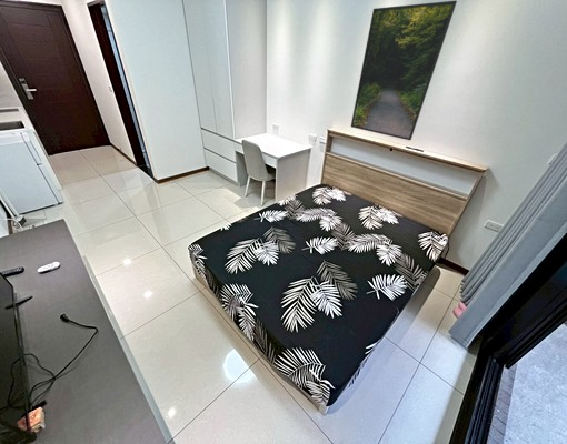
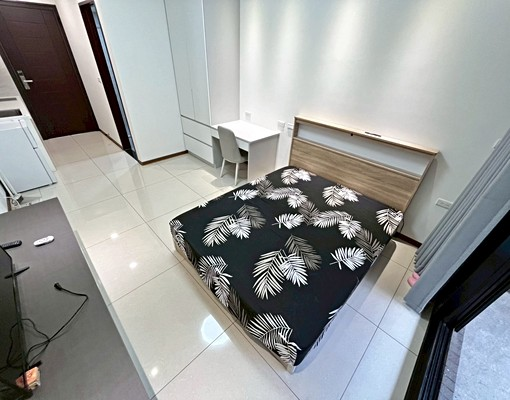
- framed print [350,0,458,141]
